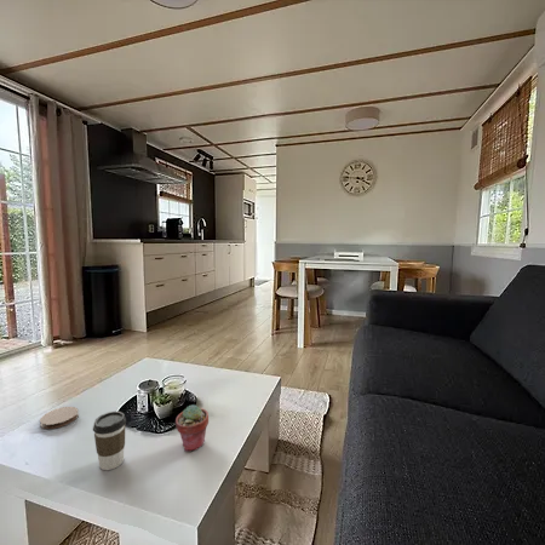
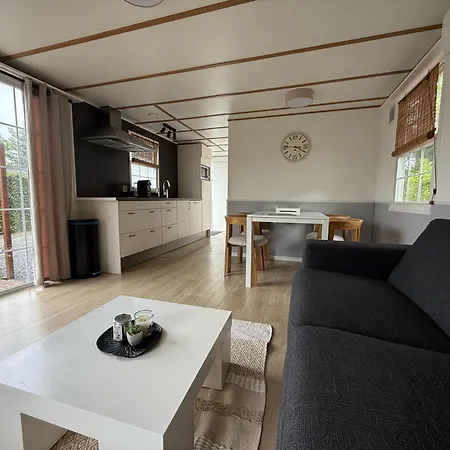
- coaster [39,406,80,430]
- coffee cup [92,411,127,471]
- potted succulent [174,403,210,453]
